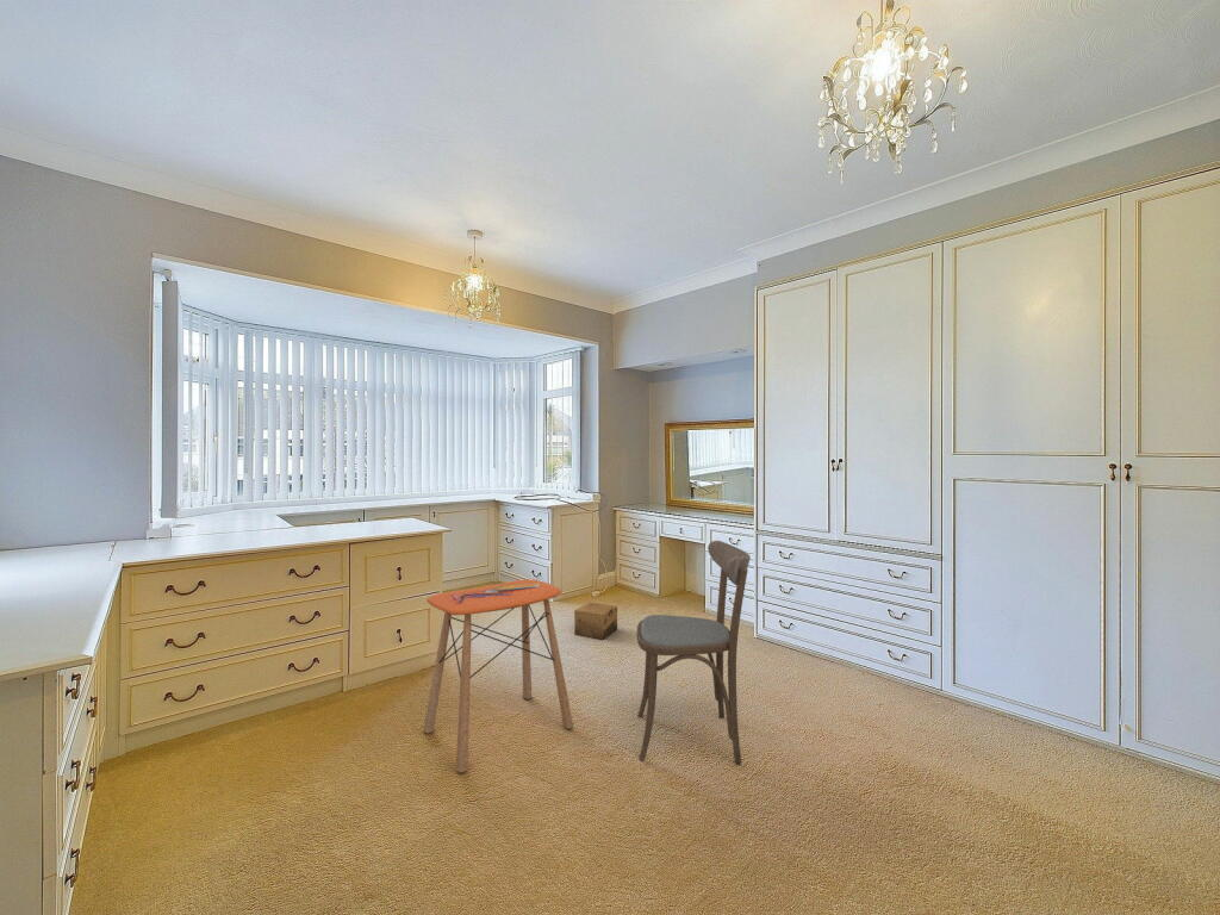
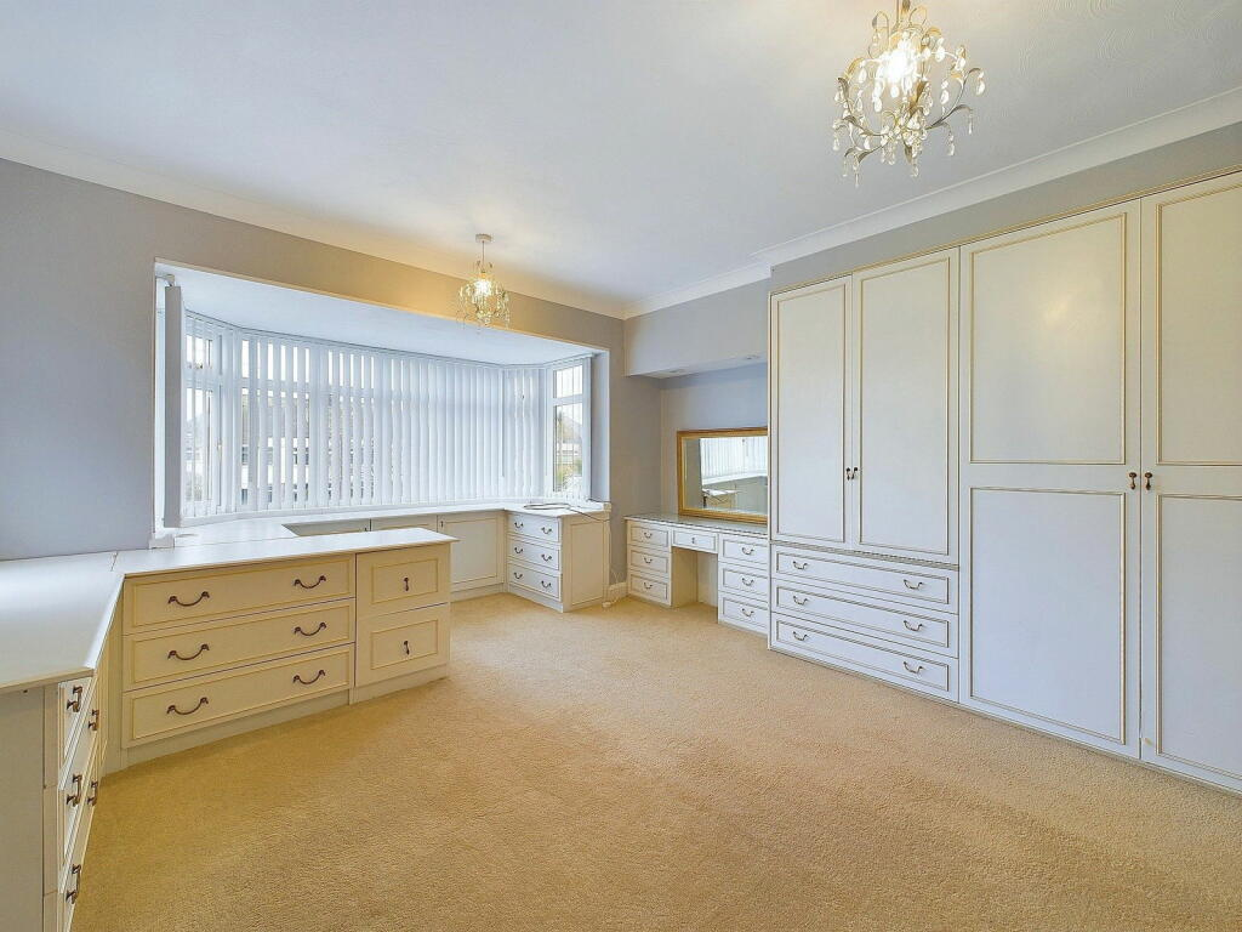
- side table [422,578,574,773]
- dining chair [636,540,752,765]
- cardboard box [573,600,618,641]
